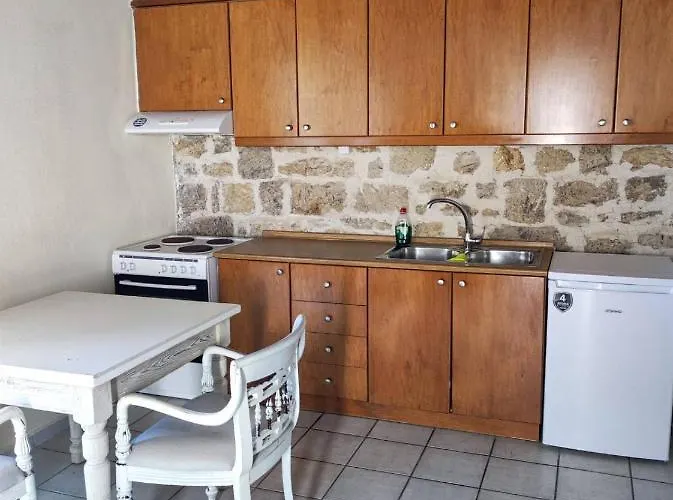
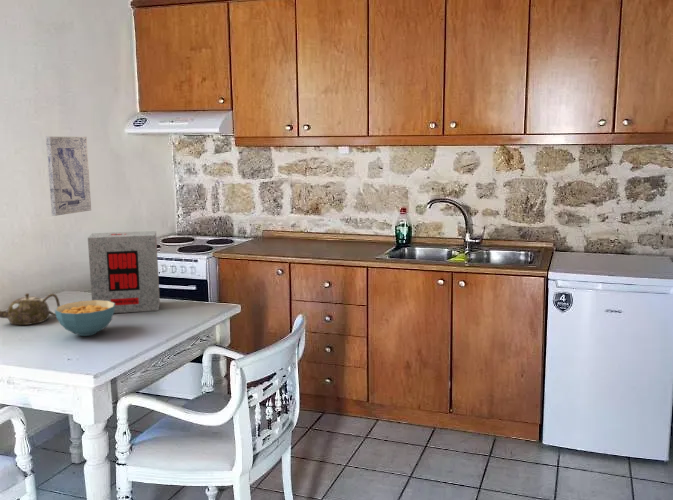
+ cereal bowl [54,299,115,337]
+ teapot [0,292,61,326]
+ wall art [45,136,92,217]
+ cereal box [87,230,161,314]
